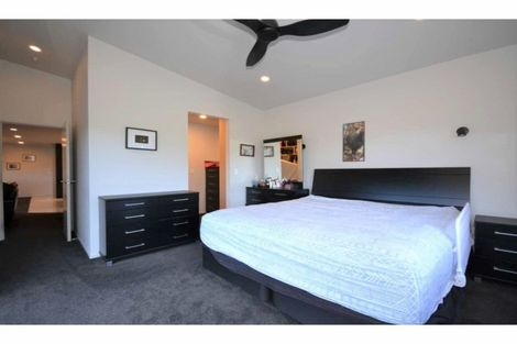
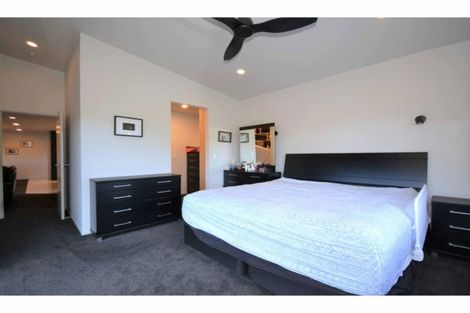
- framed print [341,120,366,163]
